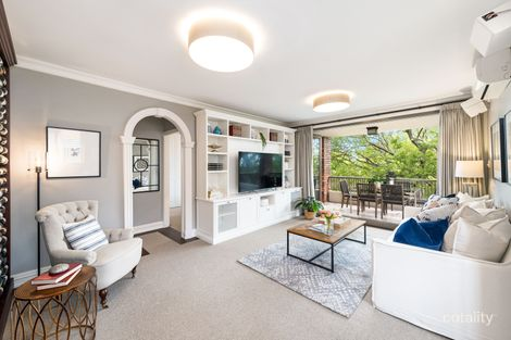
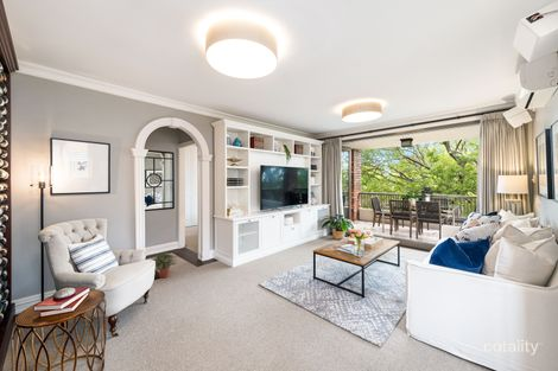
+ potted plant [152,250,179,280]
